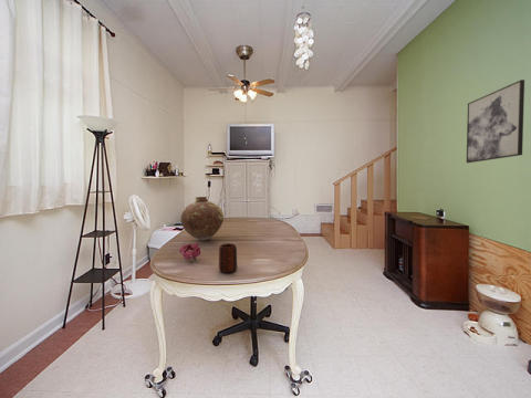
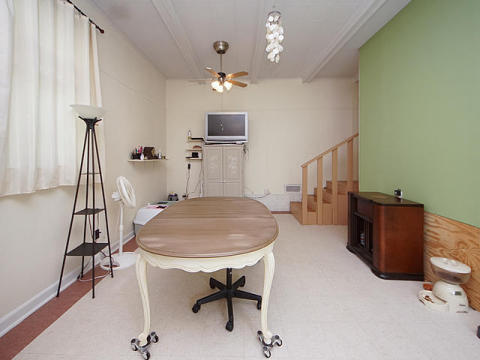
- vase [180,196,225,241]
- mug [218,242,238,273]
- flower [178,242,202,262]
- wall art [466,78,525,164]
